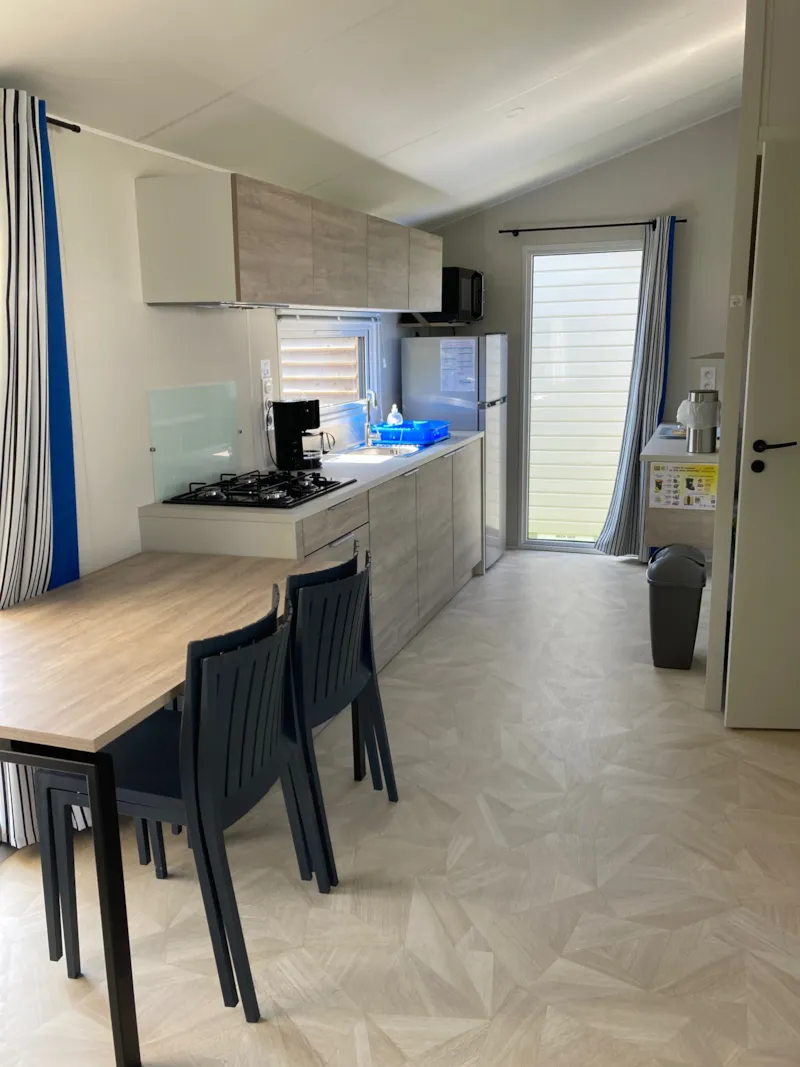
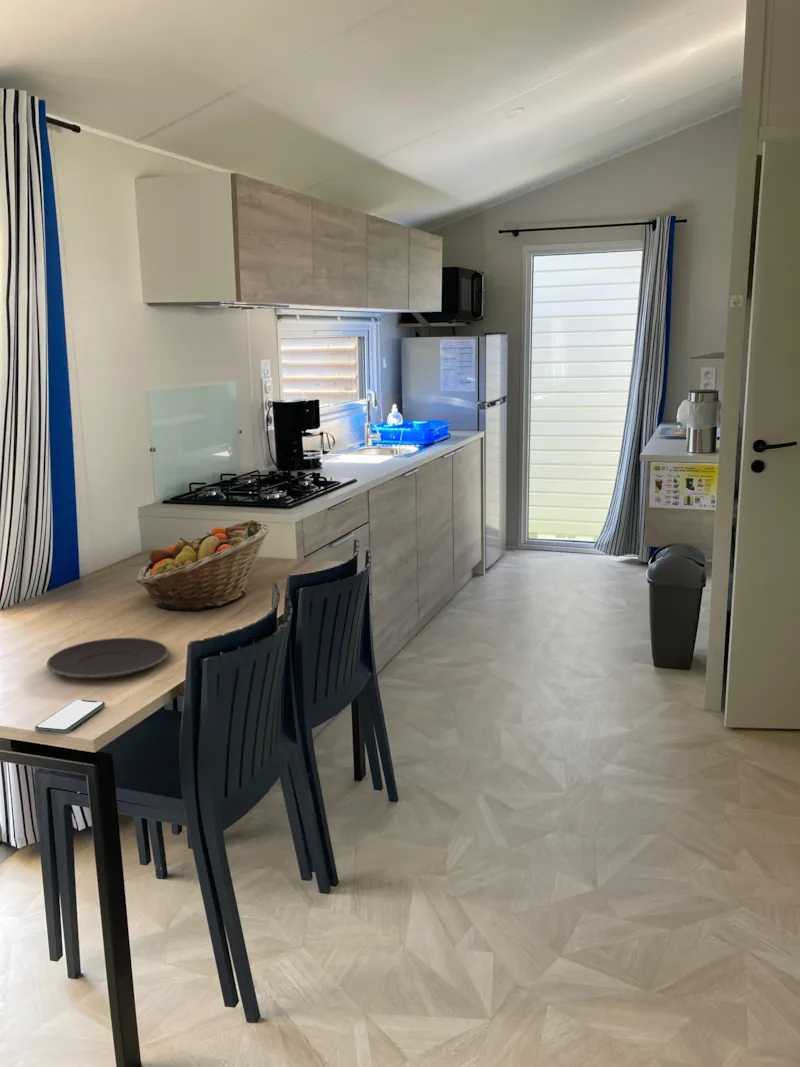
+ fruit basket [136,519,270,612]
+ smartphone [34,699,106,734]
+ plate [46,637,170,680]
